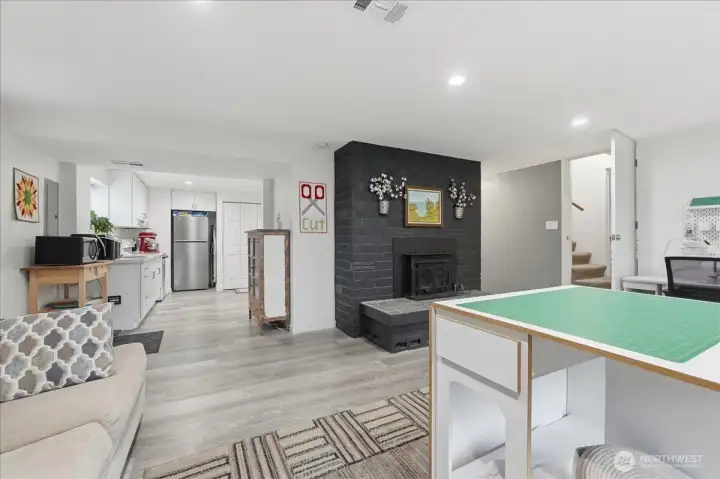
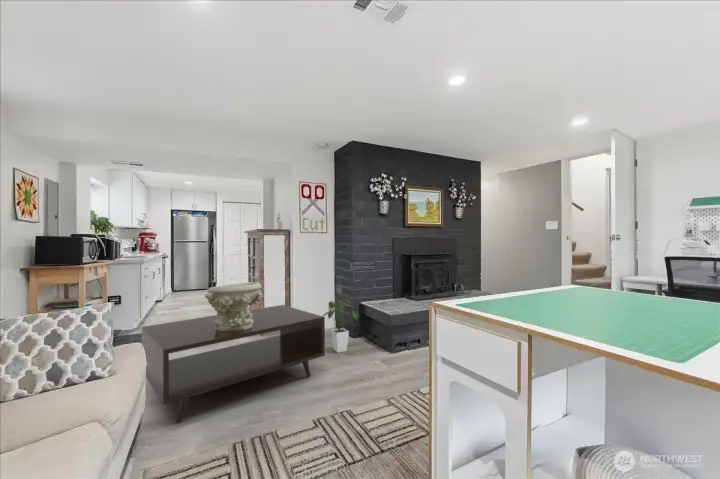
+ coffee table [141,304,326,424]
+ decorative bowl [204,281,264,331]
+ house plant [322,296,359,354]
